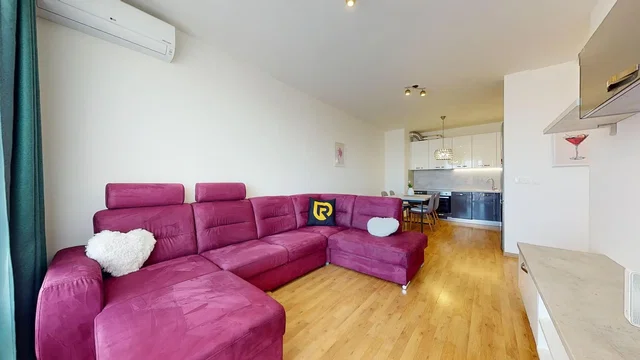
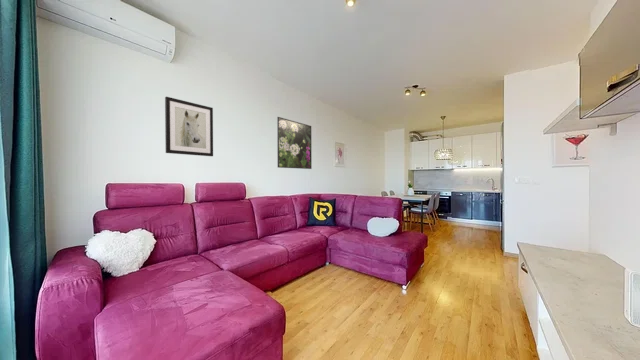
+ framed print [276,116,313,170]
+ wall art [164,96,214,157]
